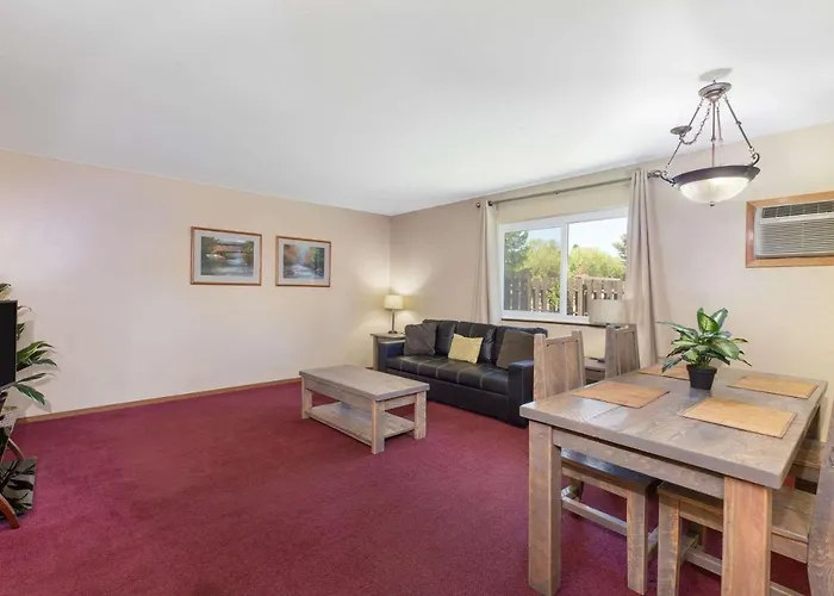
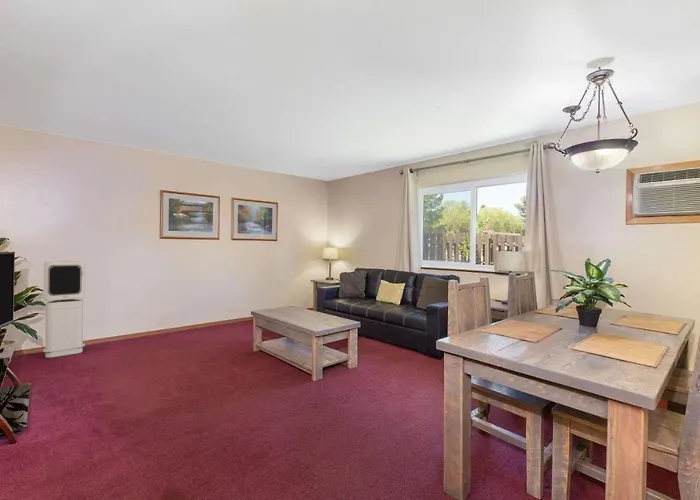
+ air purifier [42,260,87,359]
